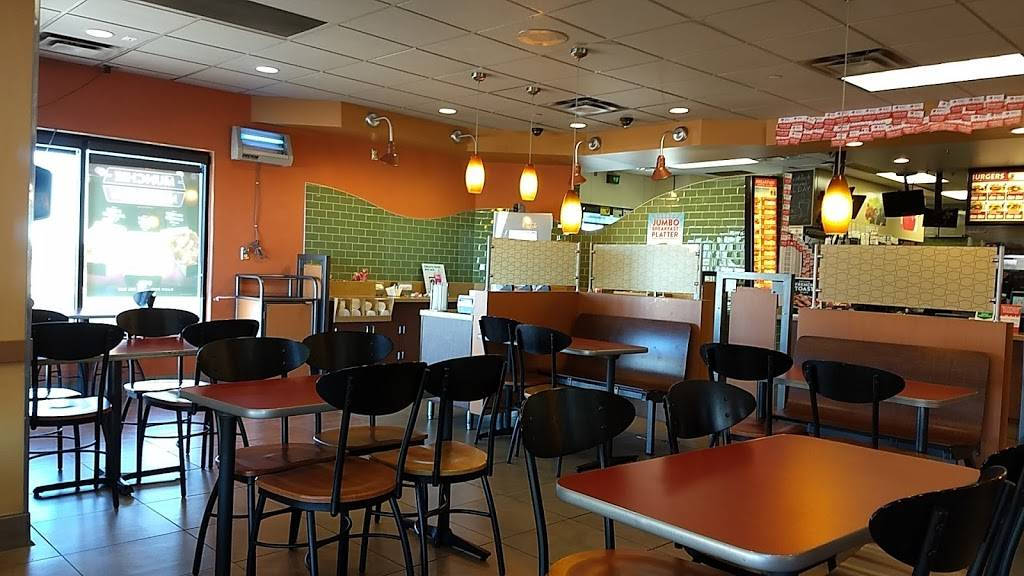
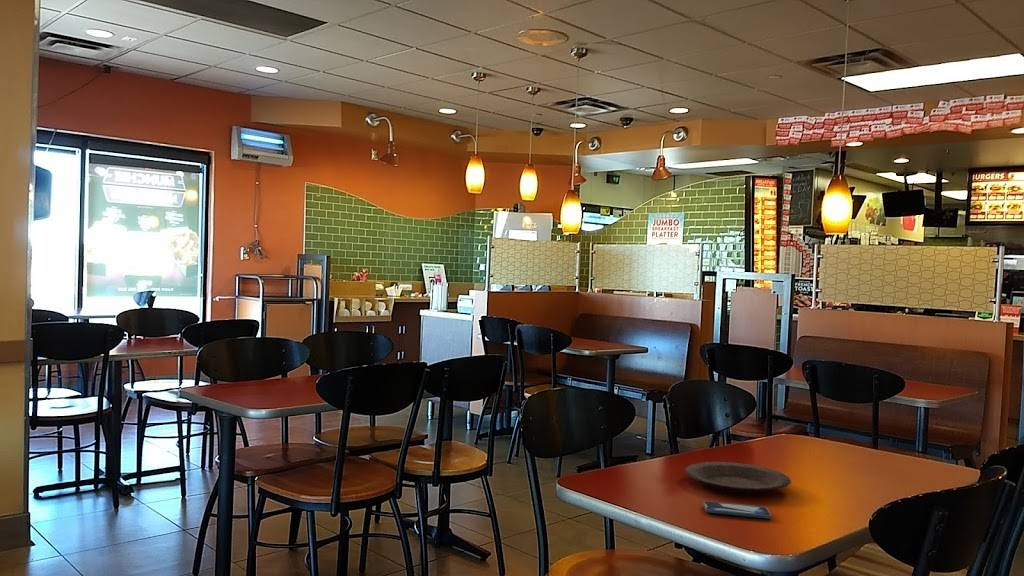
+ plate [684,461,792,494]
+ smartphone [702,500,772,519]
